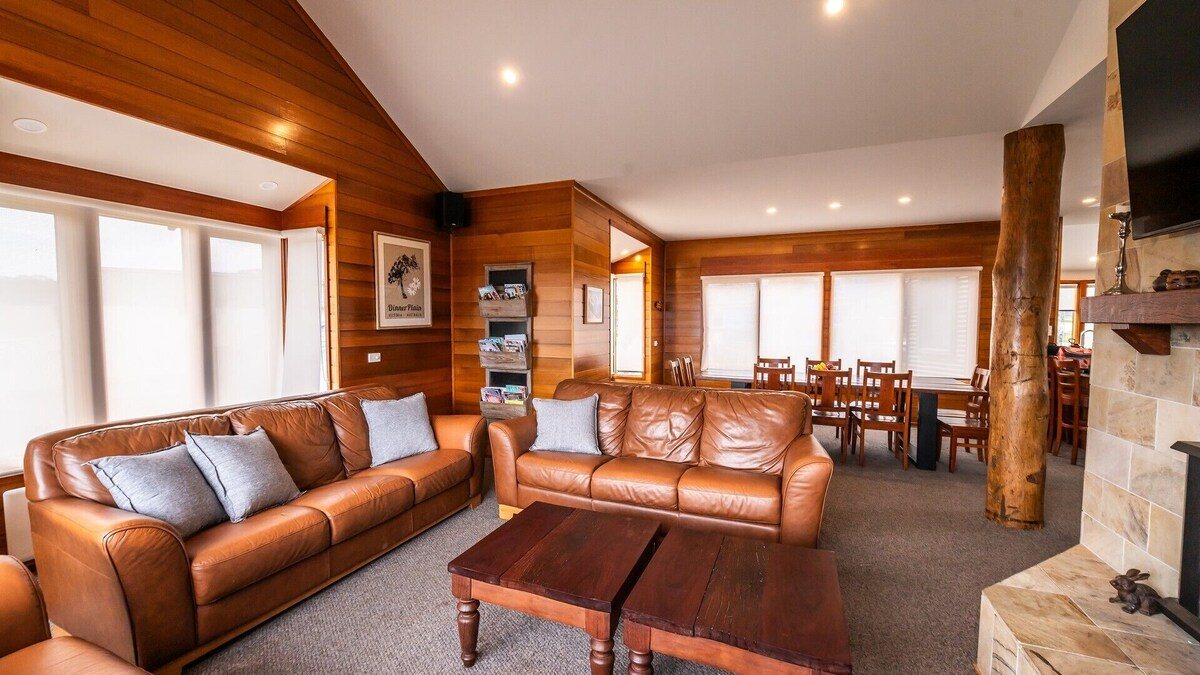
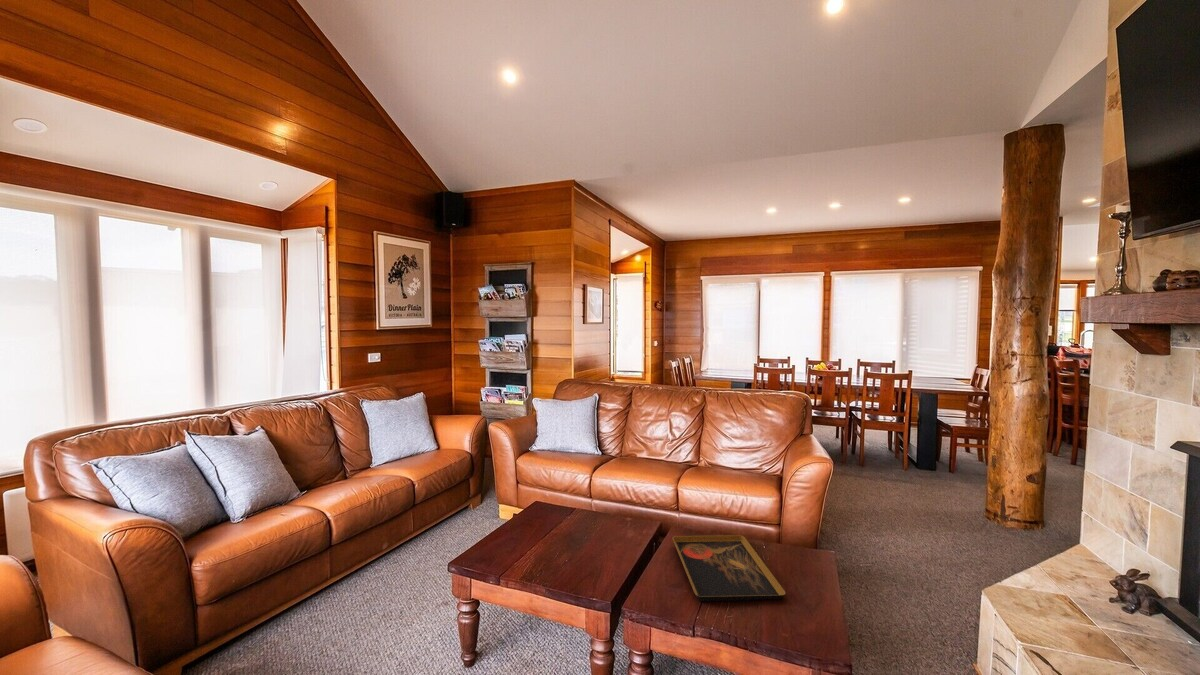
+ decorative tray [671,534,787,602]
